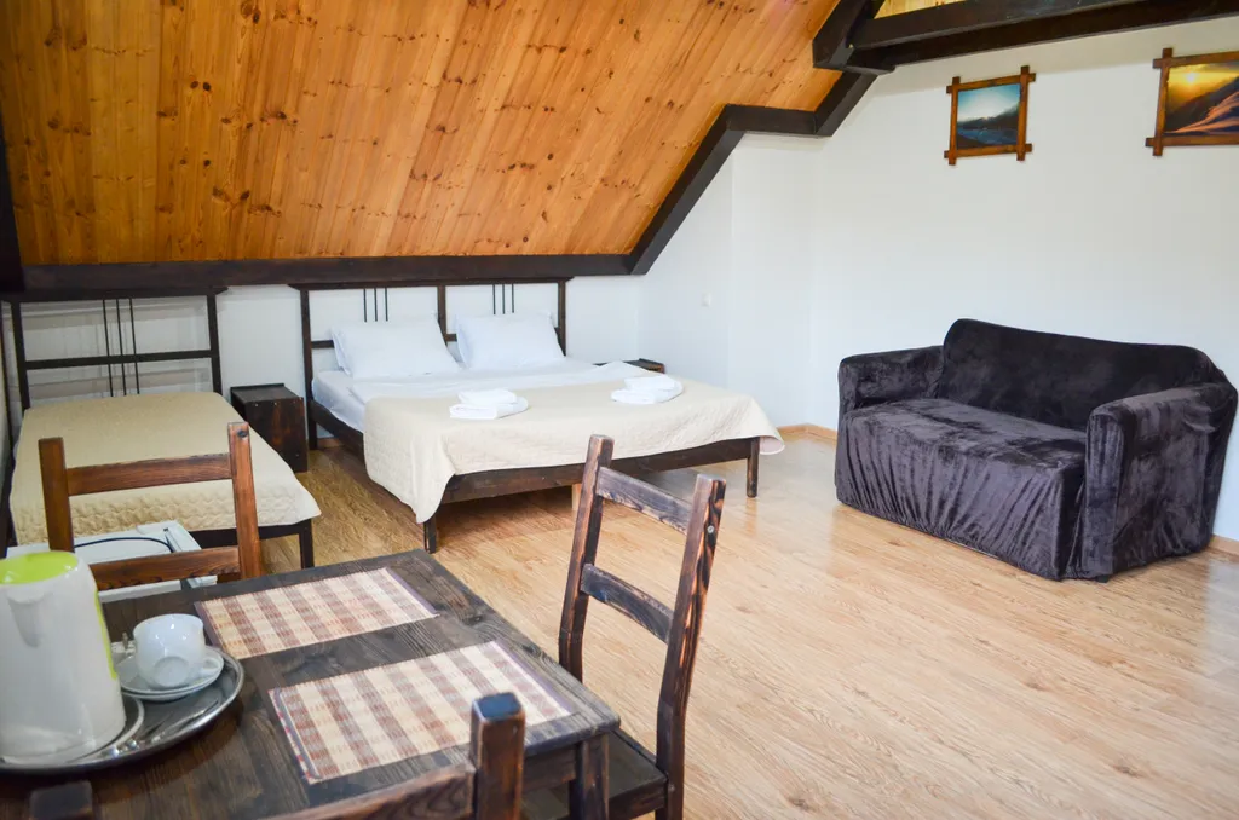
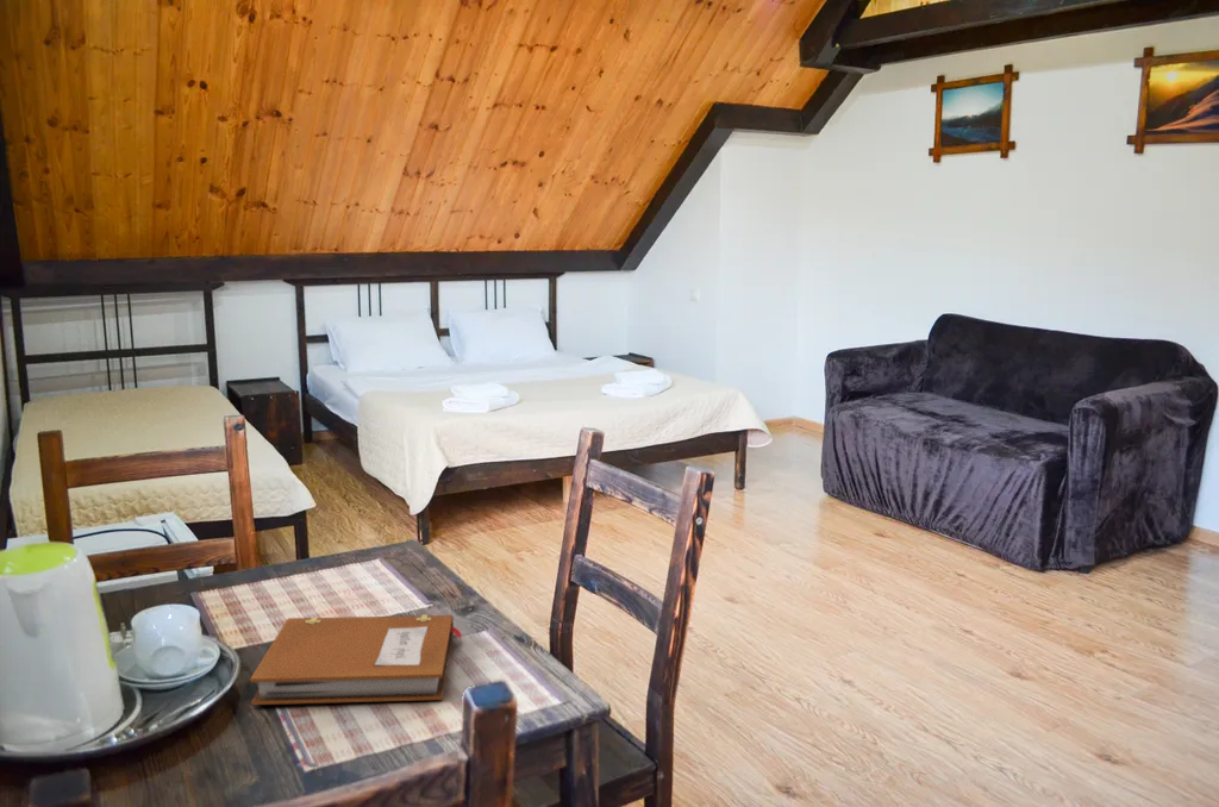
+ notebook [249,614,463,706]
